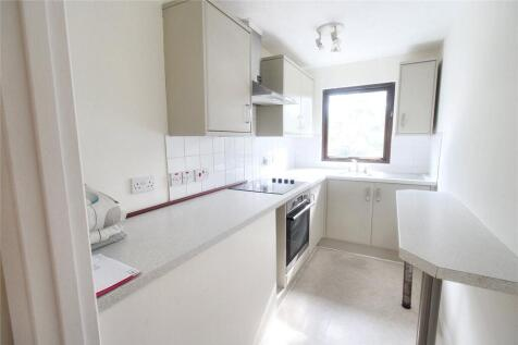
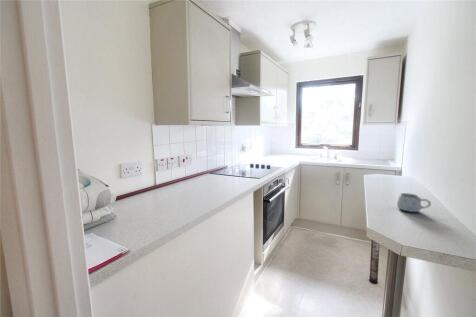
+ mug [396,192,432,213]
